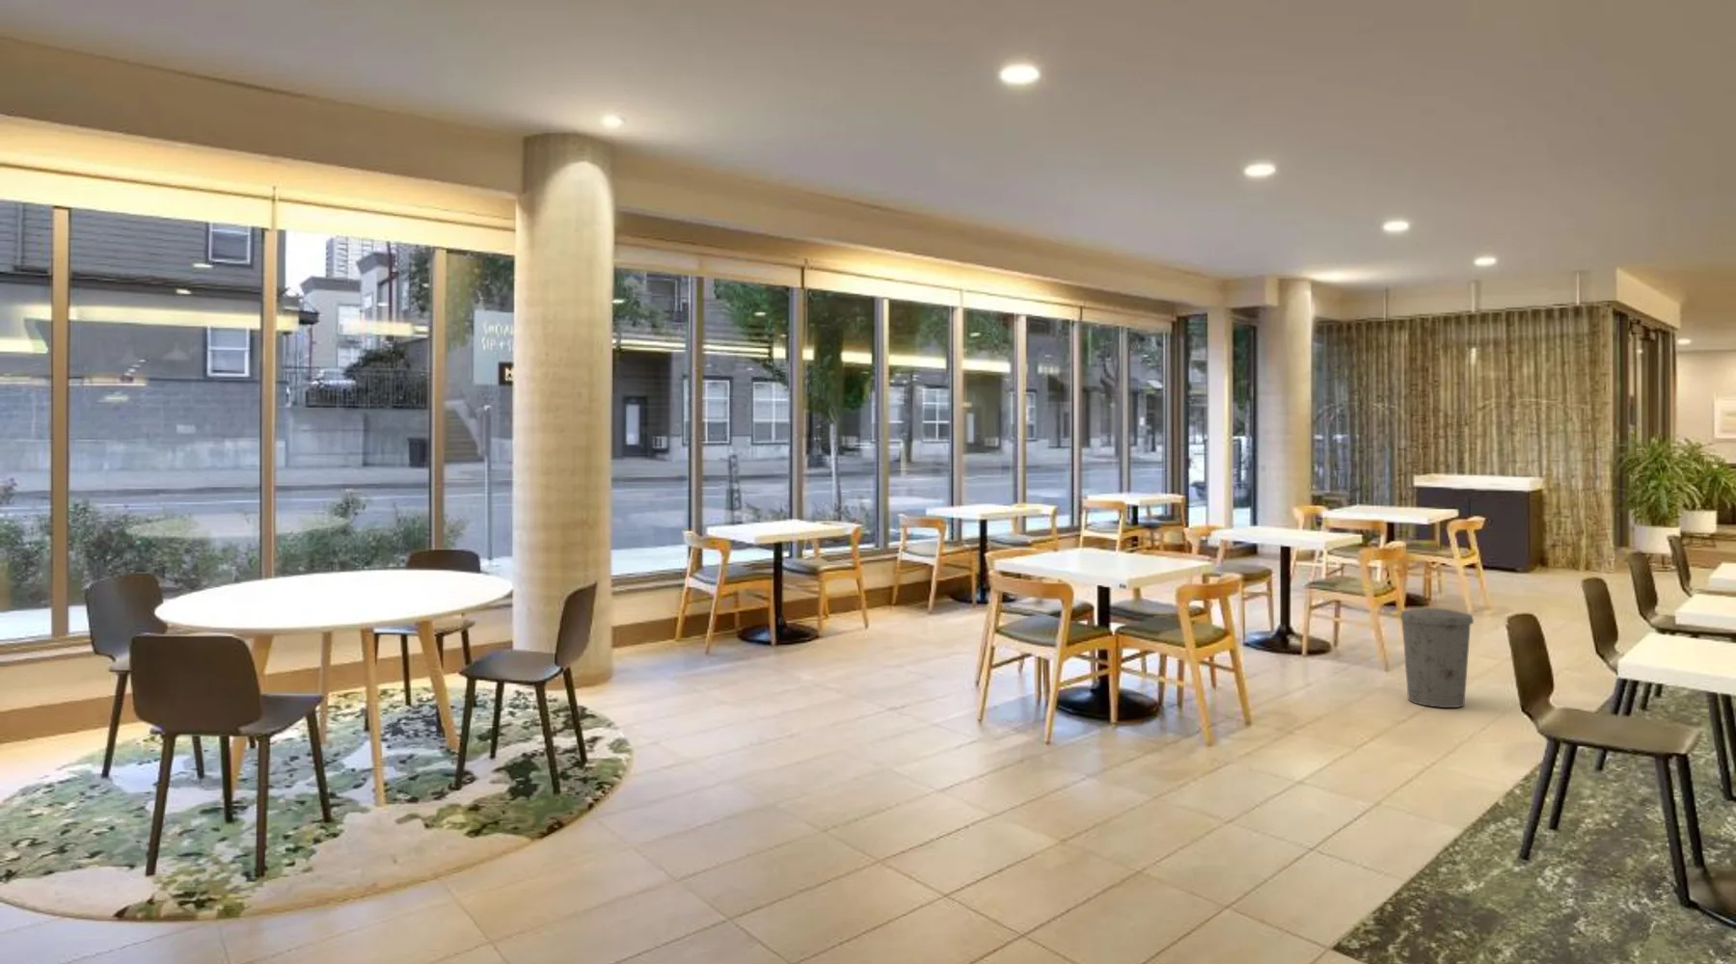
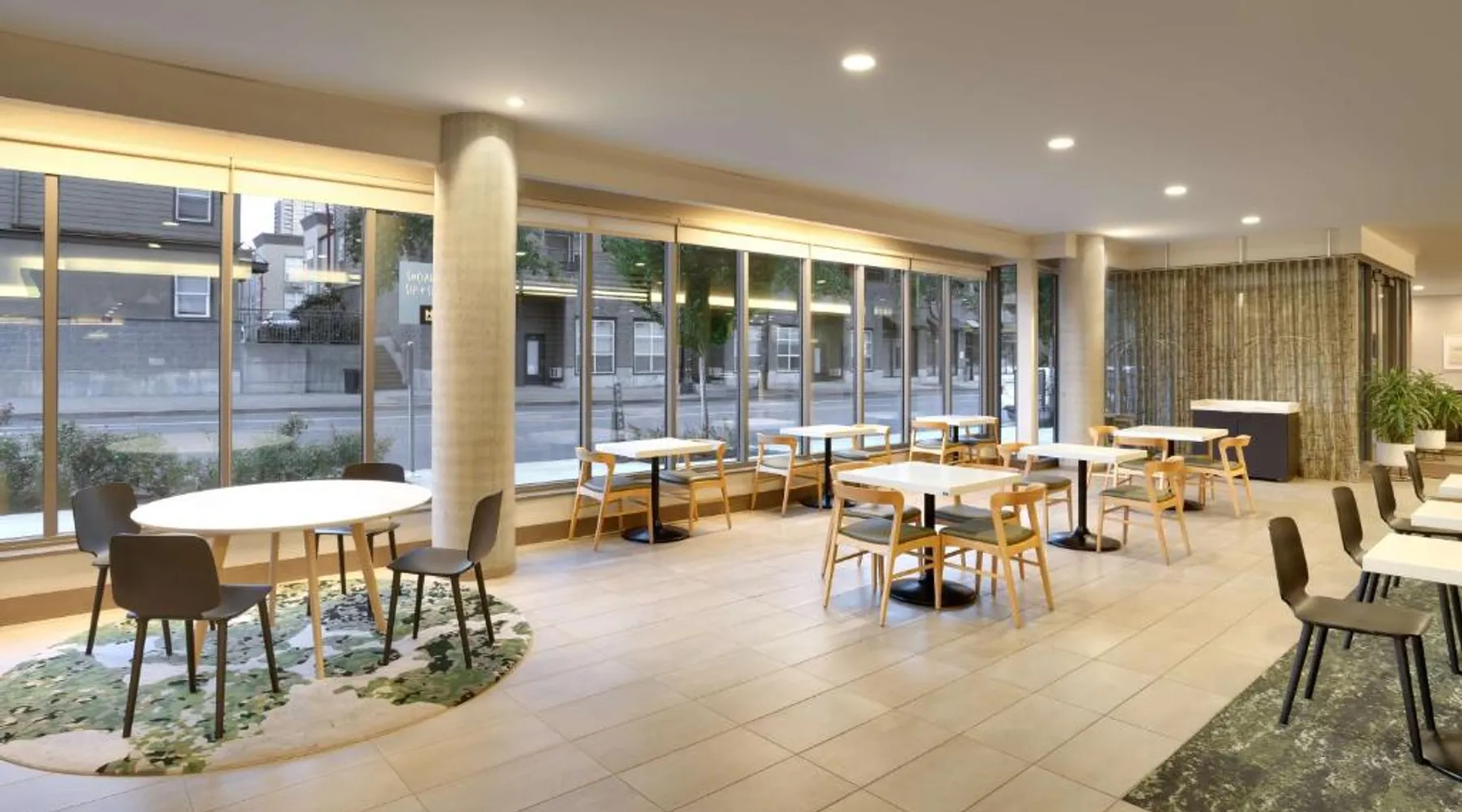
- trash can [1400,608,1475,709]
